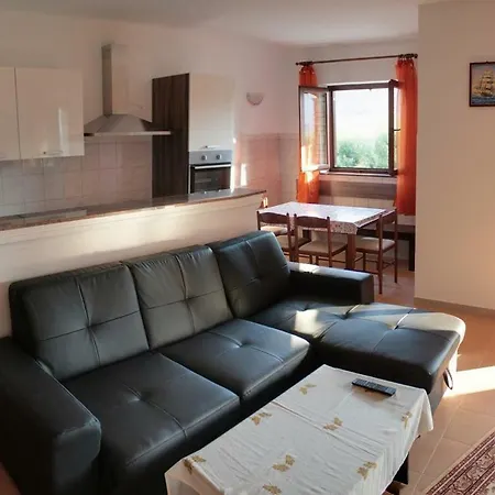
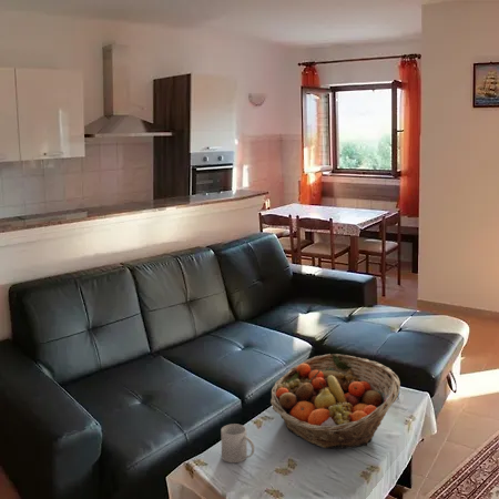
+ fruit basket [269,353,401,450]
+ mug [220,422,255,464]
